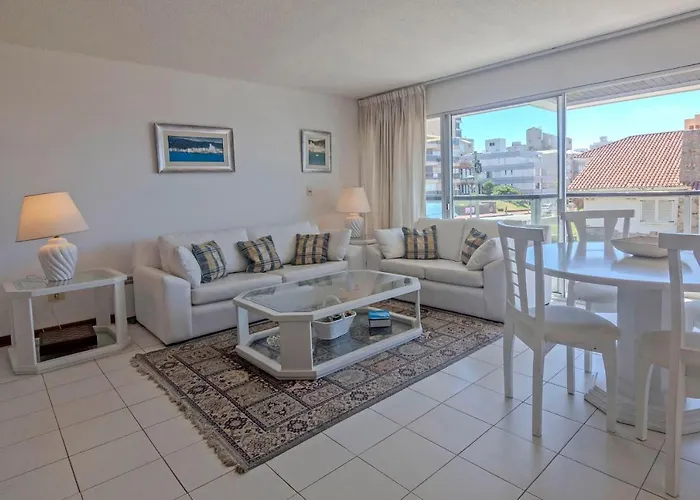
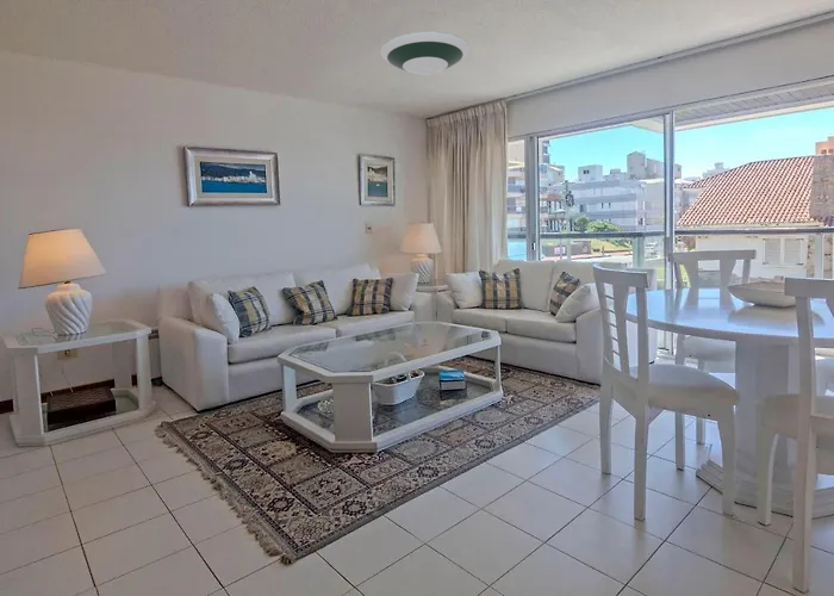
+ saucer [379,30,471,76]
